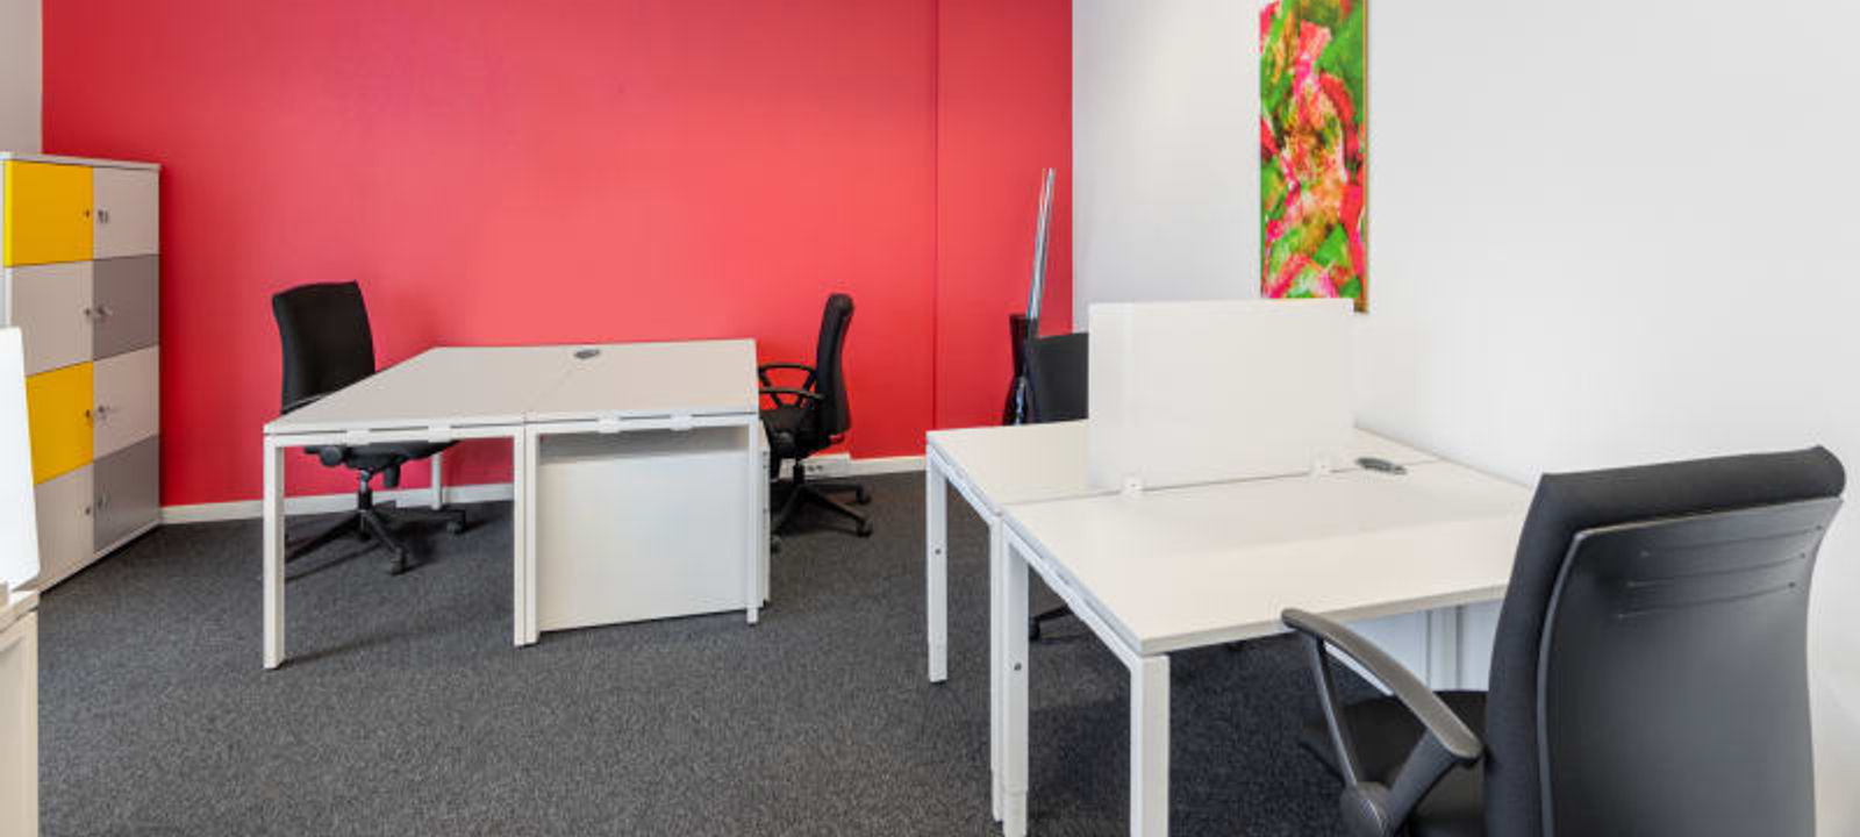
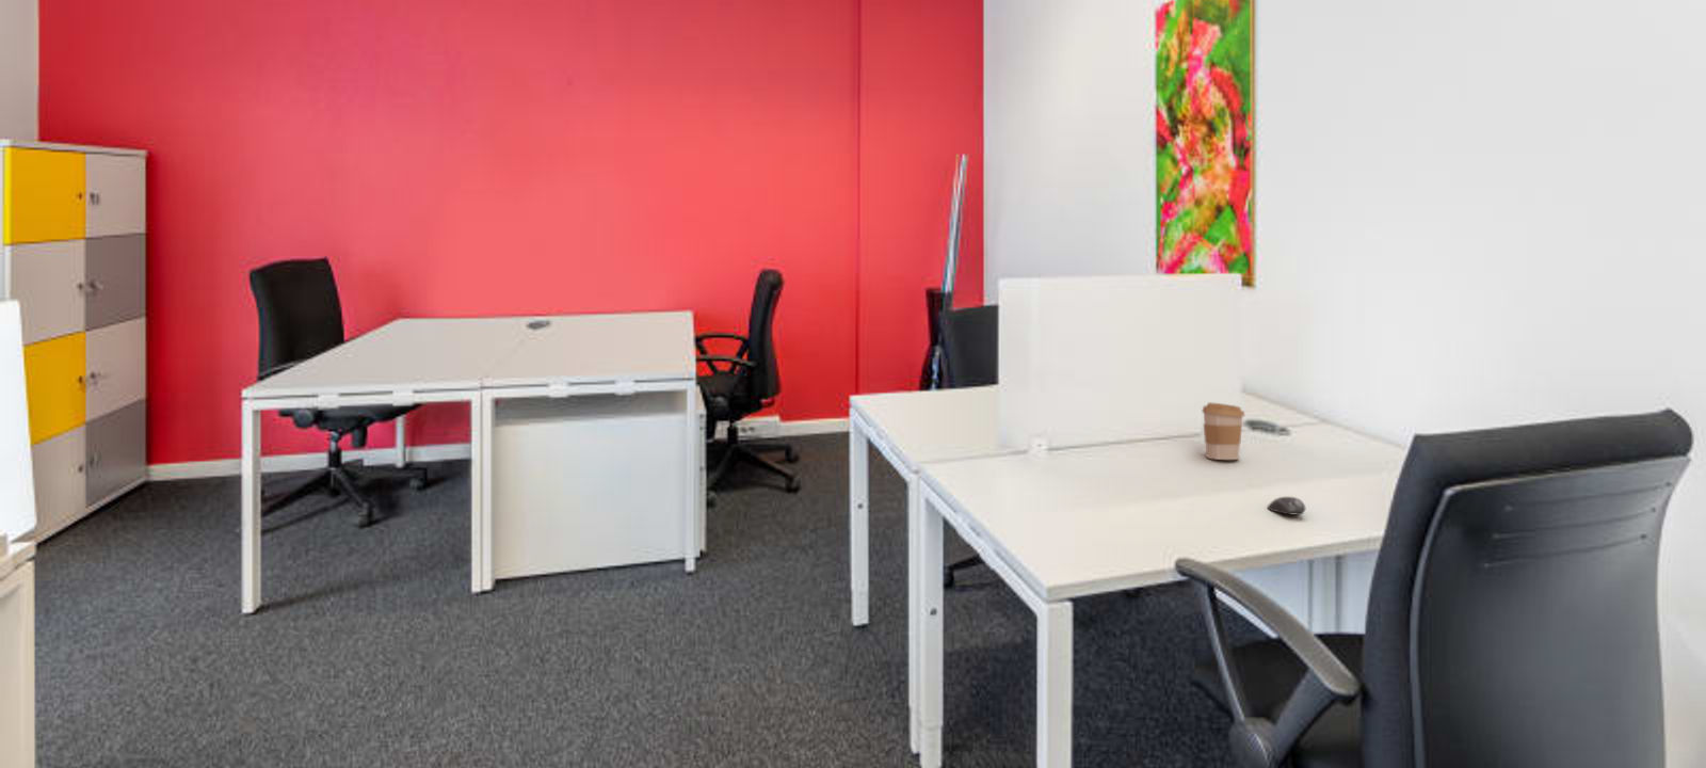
+ computer mouse [1266,496,1307,517]
+ coffee cup [1200,401,1246,461]
